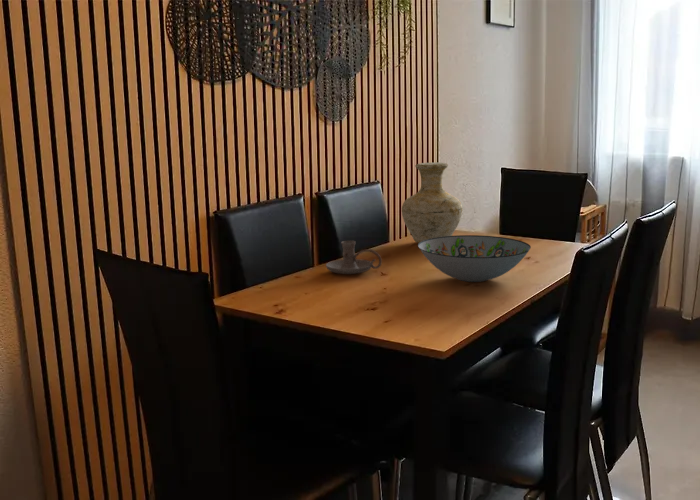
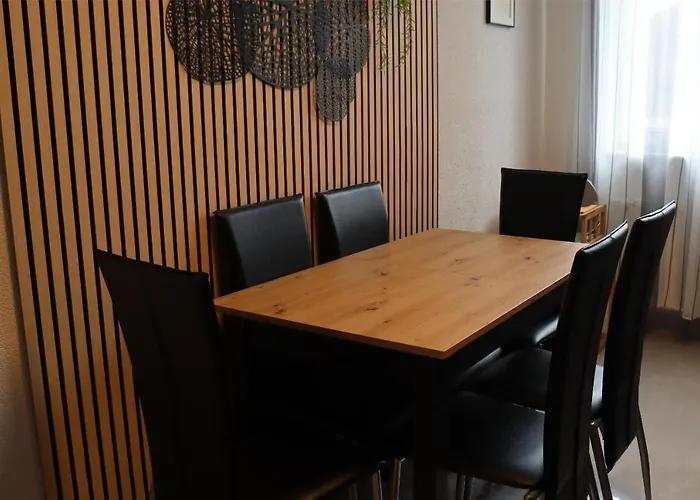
- vase [401,162,463,244]
- candle holder [325,240,383,275]
- decorative bowl [417,234,532,283]
